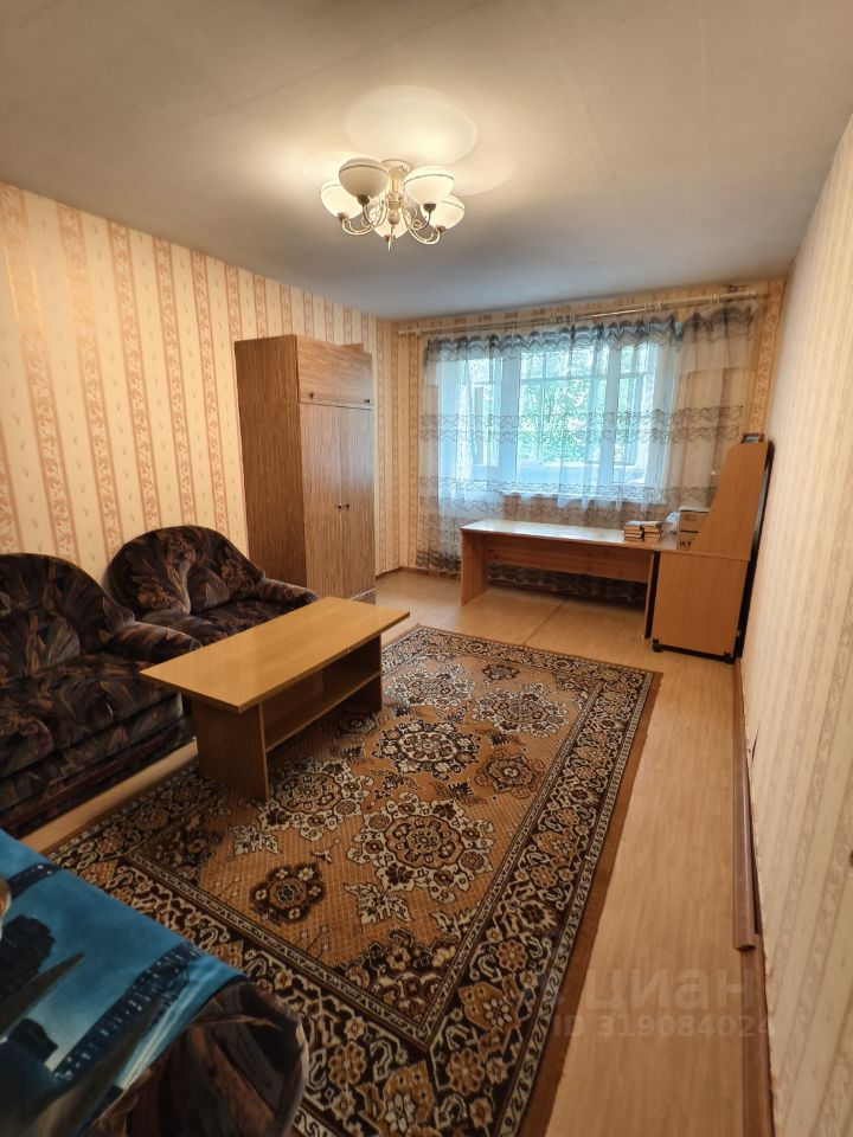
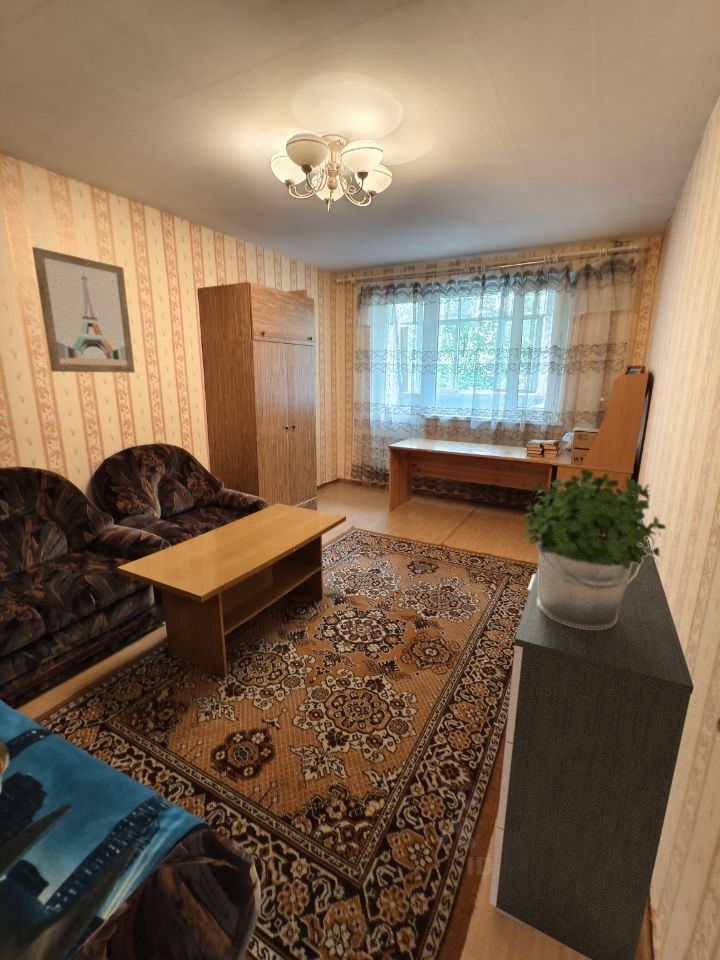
+ wall art [31,246,136,374]
+ dresser [488,486,695,960]
+ potted plant [522,468,667,630]
